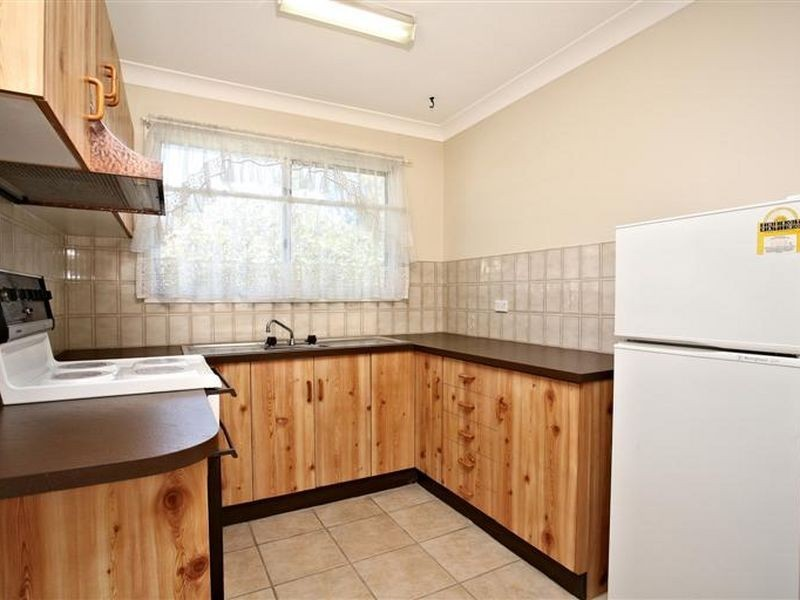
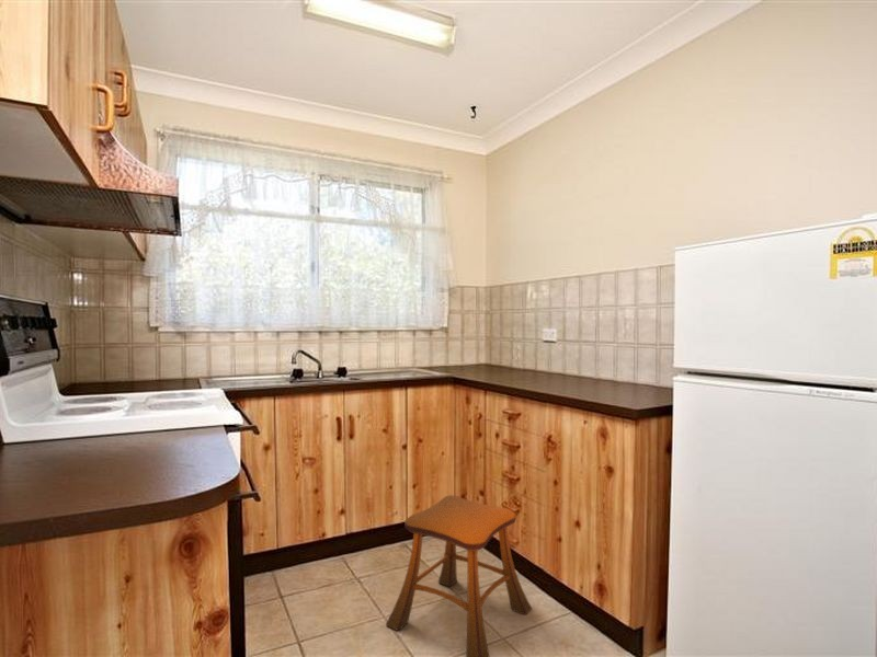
+ stool [385,494,533,657]
